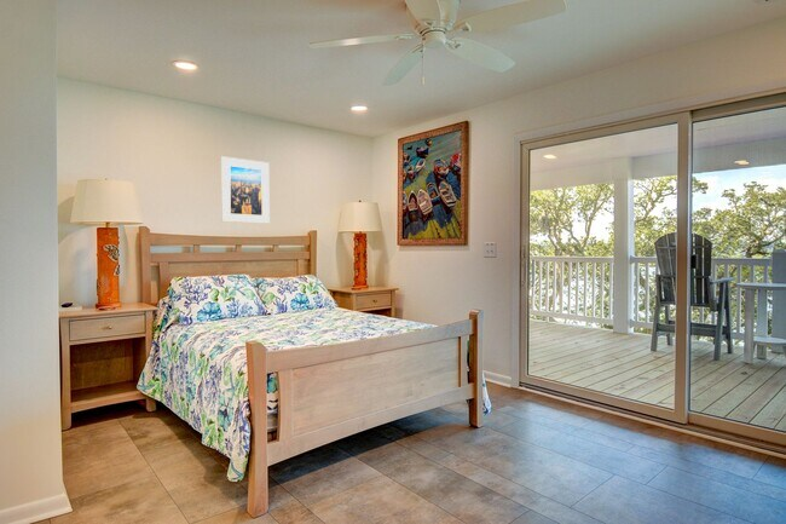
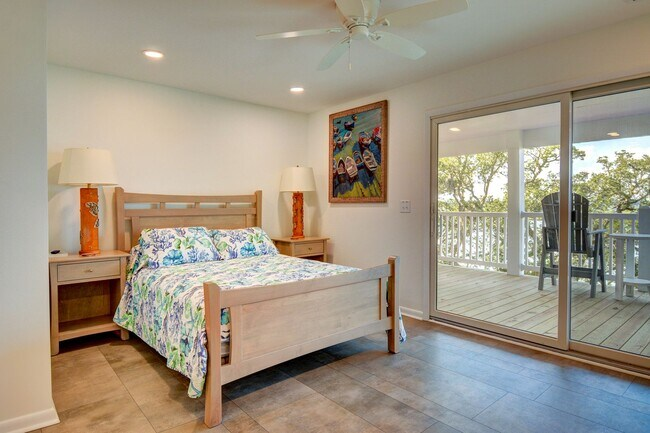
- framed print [220,155,271,225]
